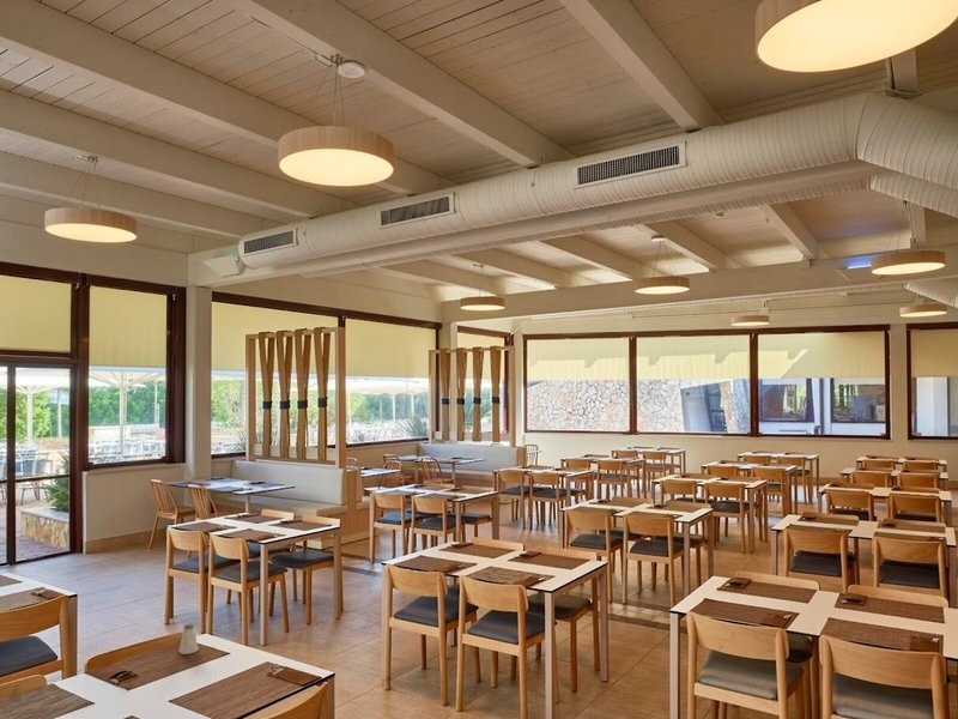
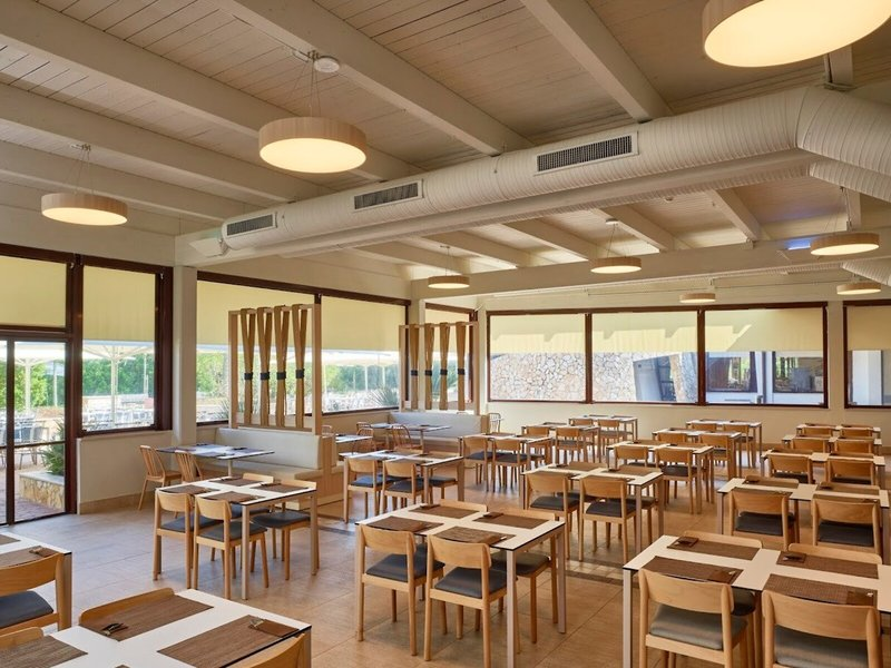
- saltshaker [177,623,200,655]
